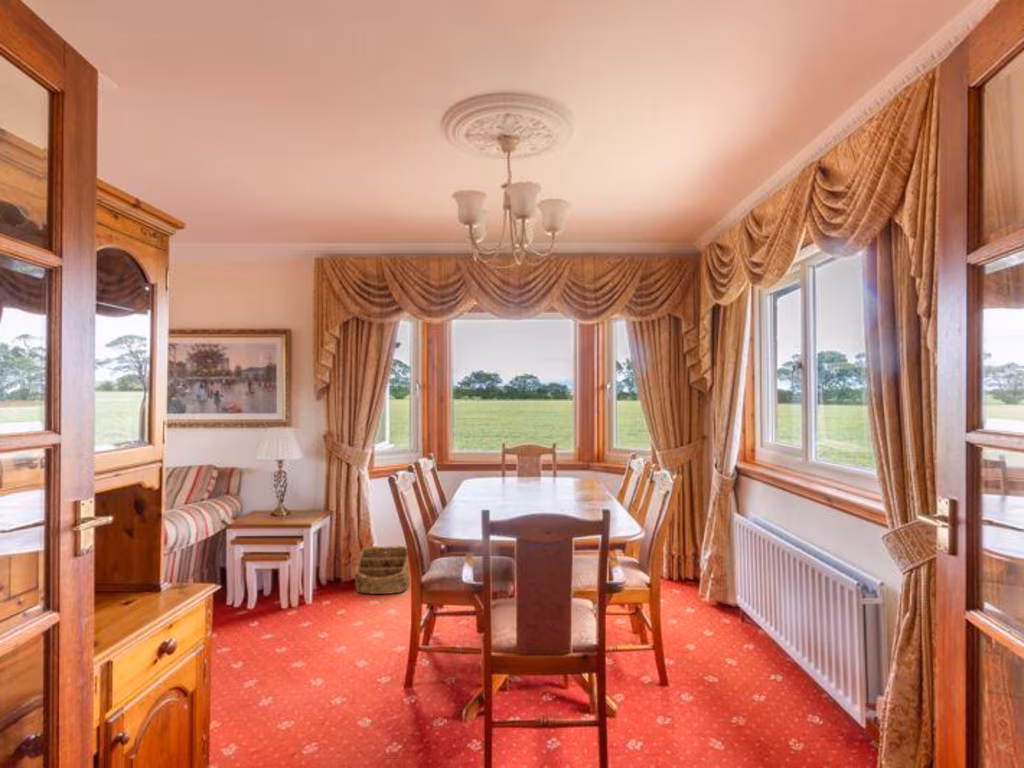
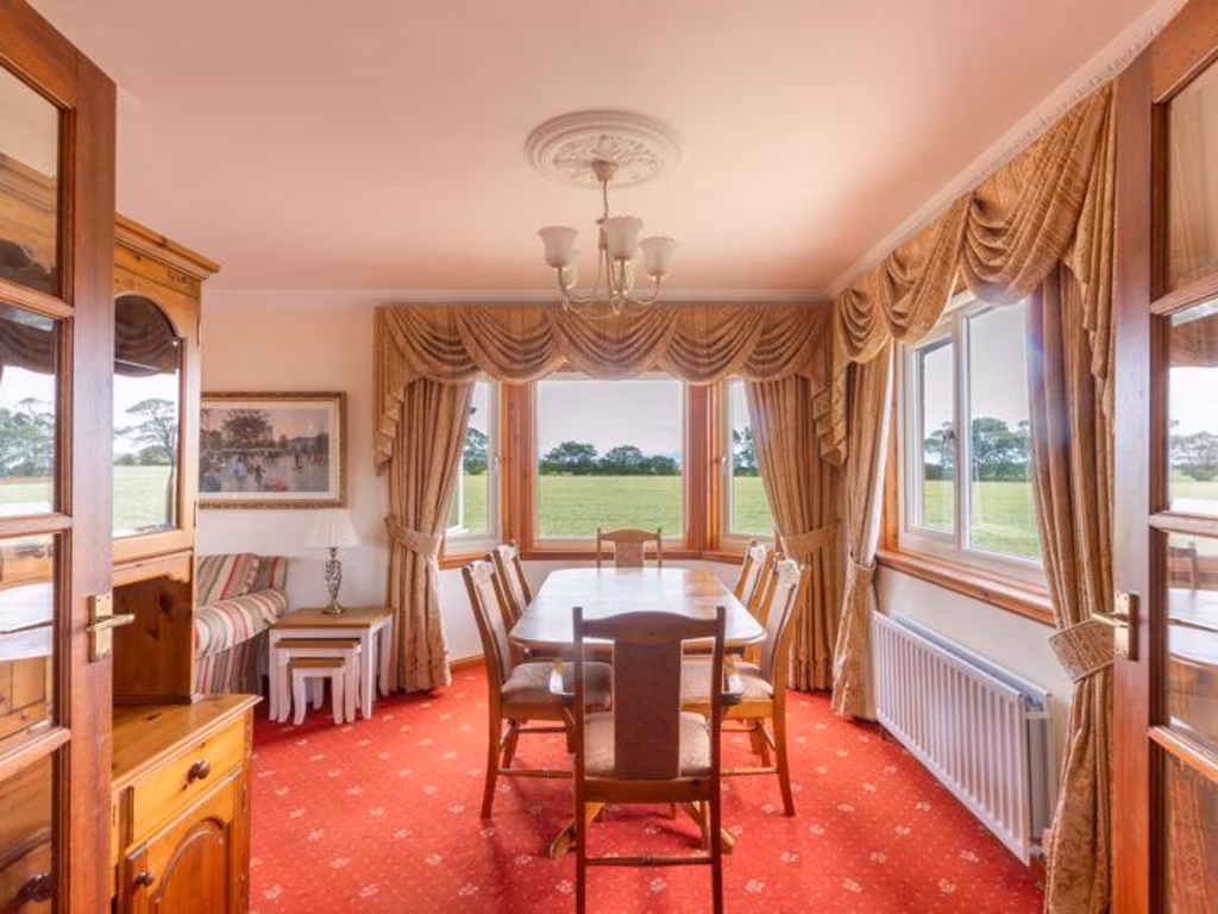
- basket [353,545,411,595]
